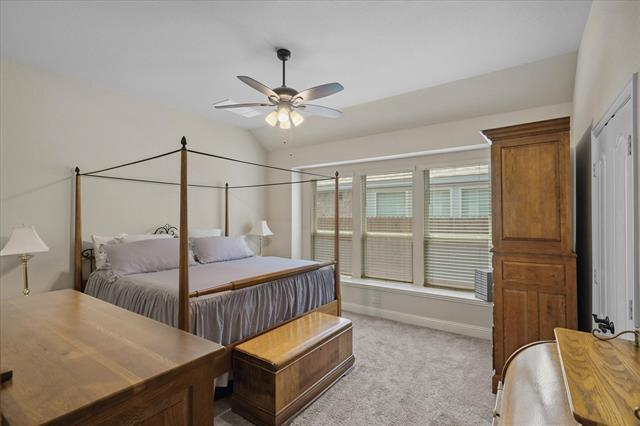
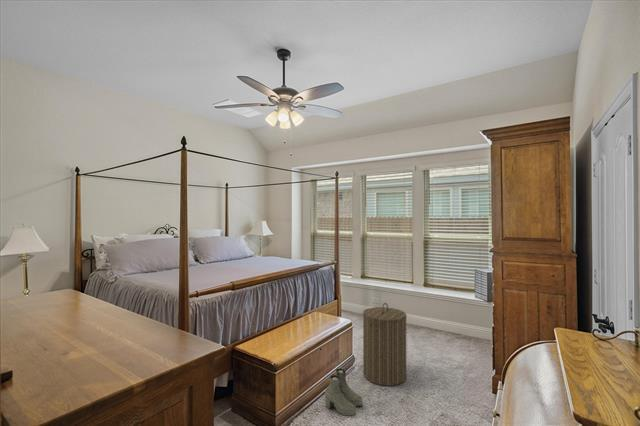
+ boots [324,368,363,417]
+ laundry hamper [362,302,408,387]
